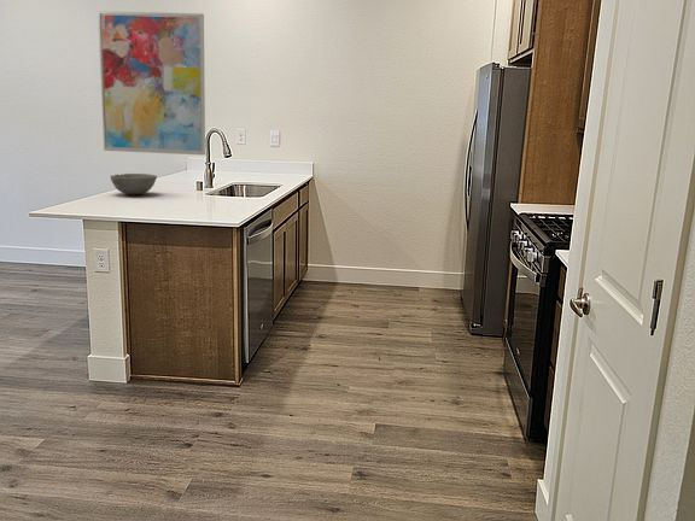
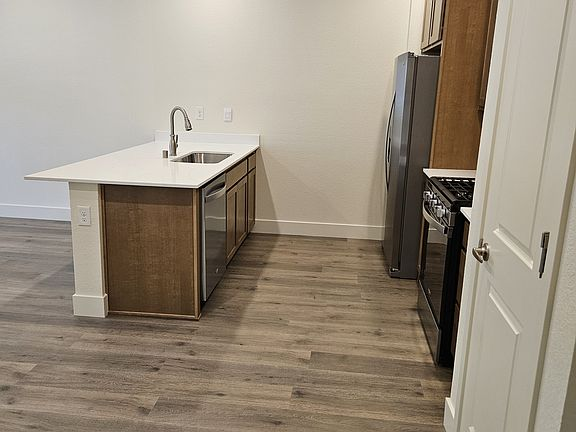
- bowl [110,172,158,197]
- wall art [97,10,206,157]
